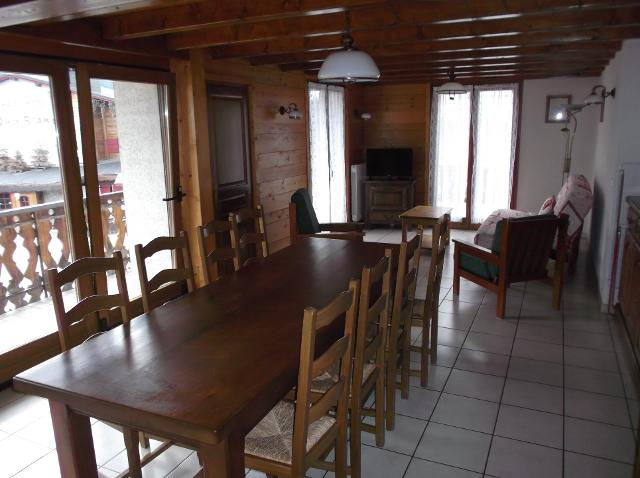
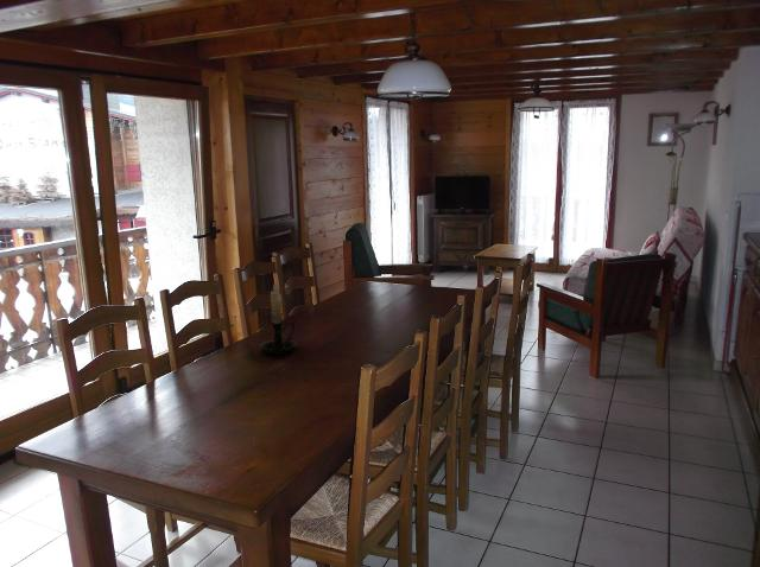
+ candle holder [259,281,298,356]
